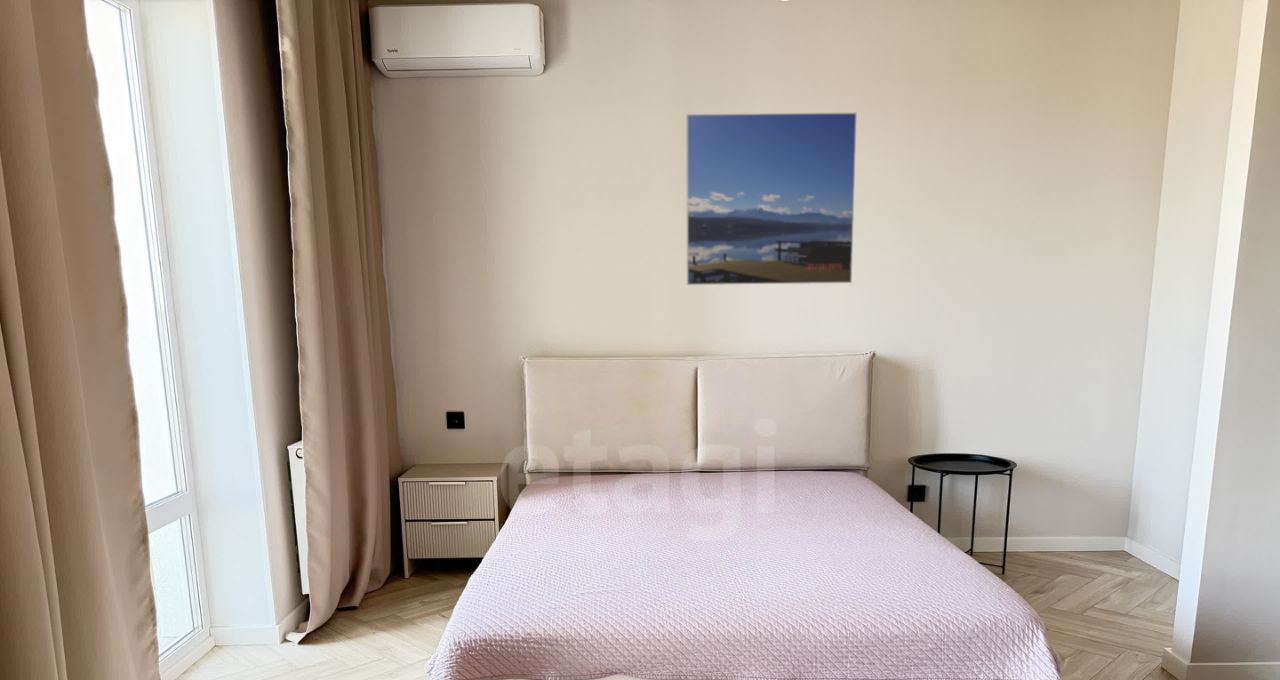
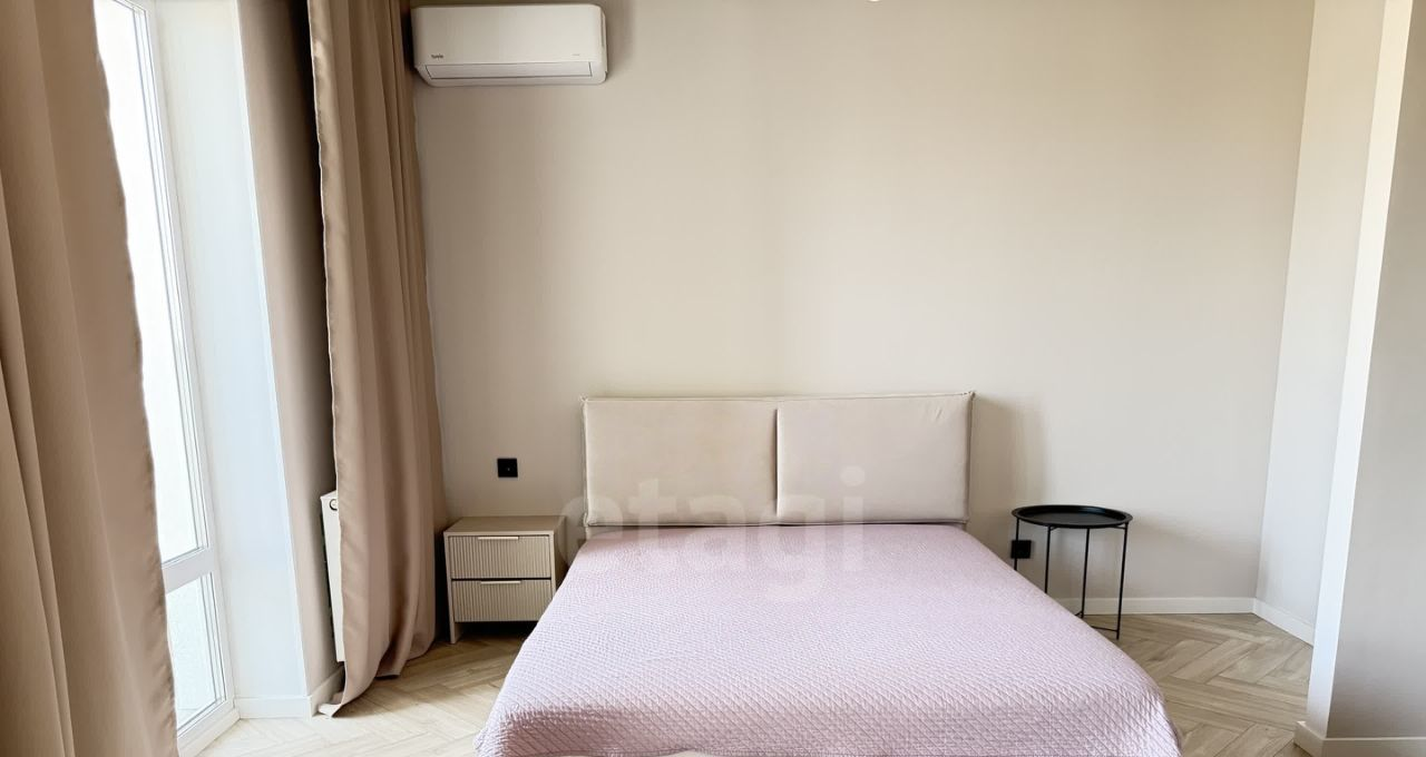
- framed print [685,111,858,286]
